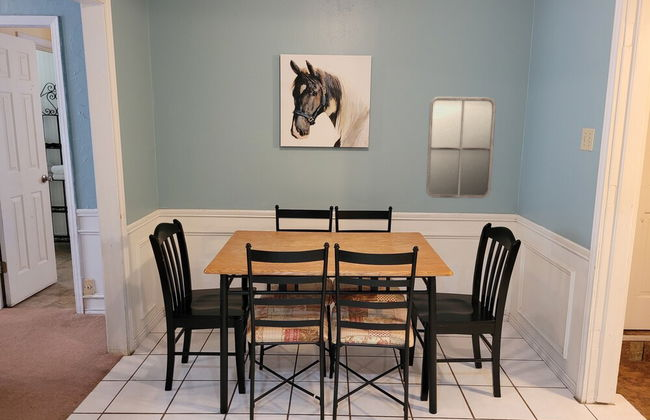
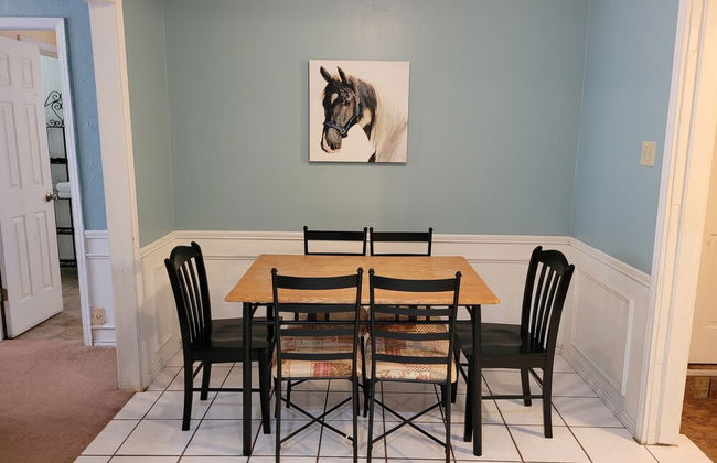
- home mirror [425,96,497,199]
